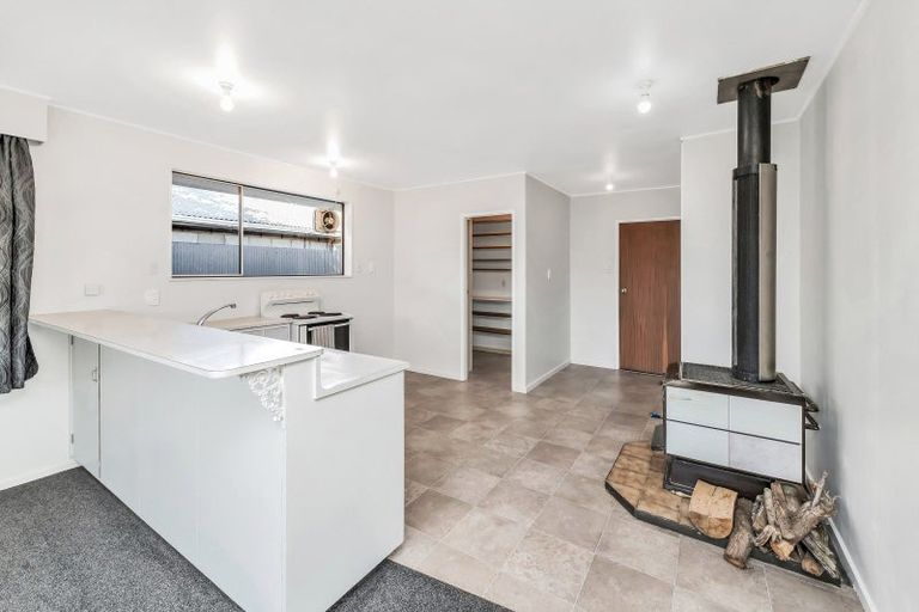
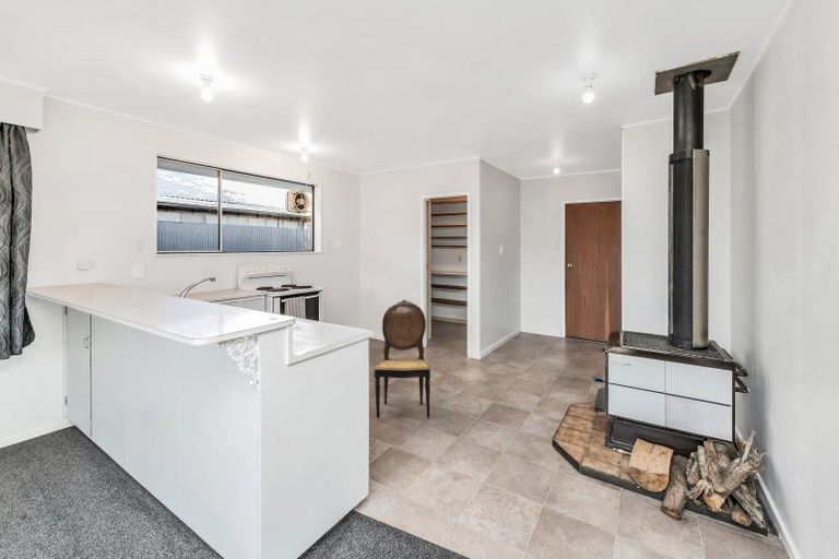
+ dining chair [373,299,432,419]
